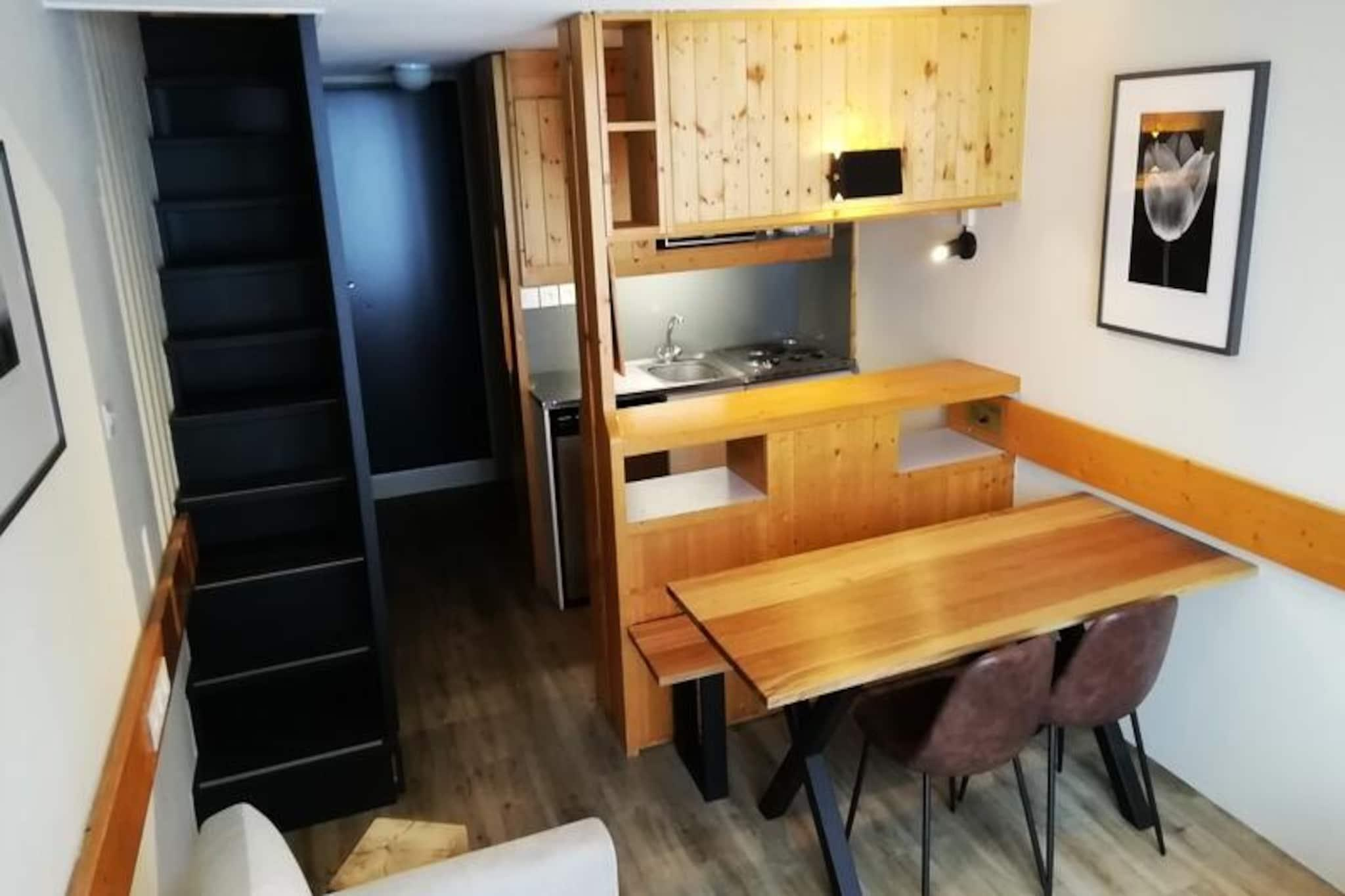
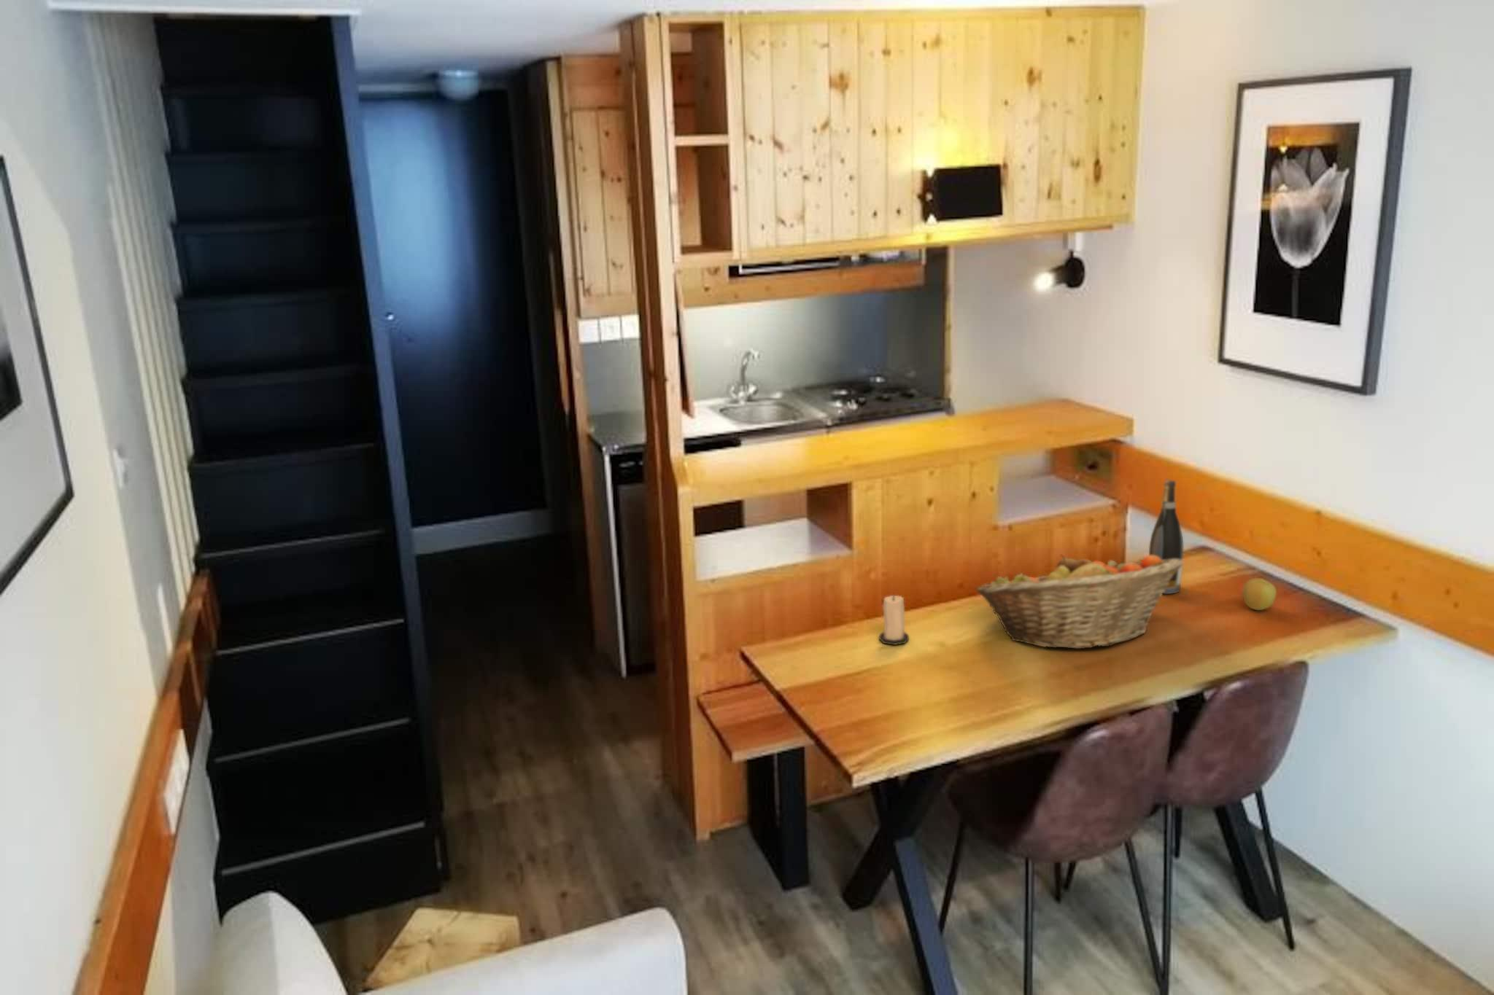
+ wine bottle [1149,479,1184,595]
+ fruit basket [975,553,1184,650]
+ candle [879,593,910,646]
+ apple [1242,577,1277,611]
